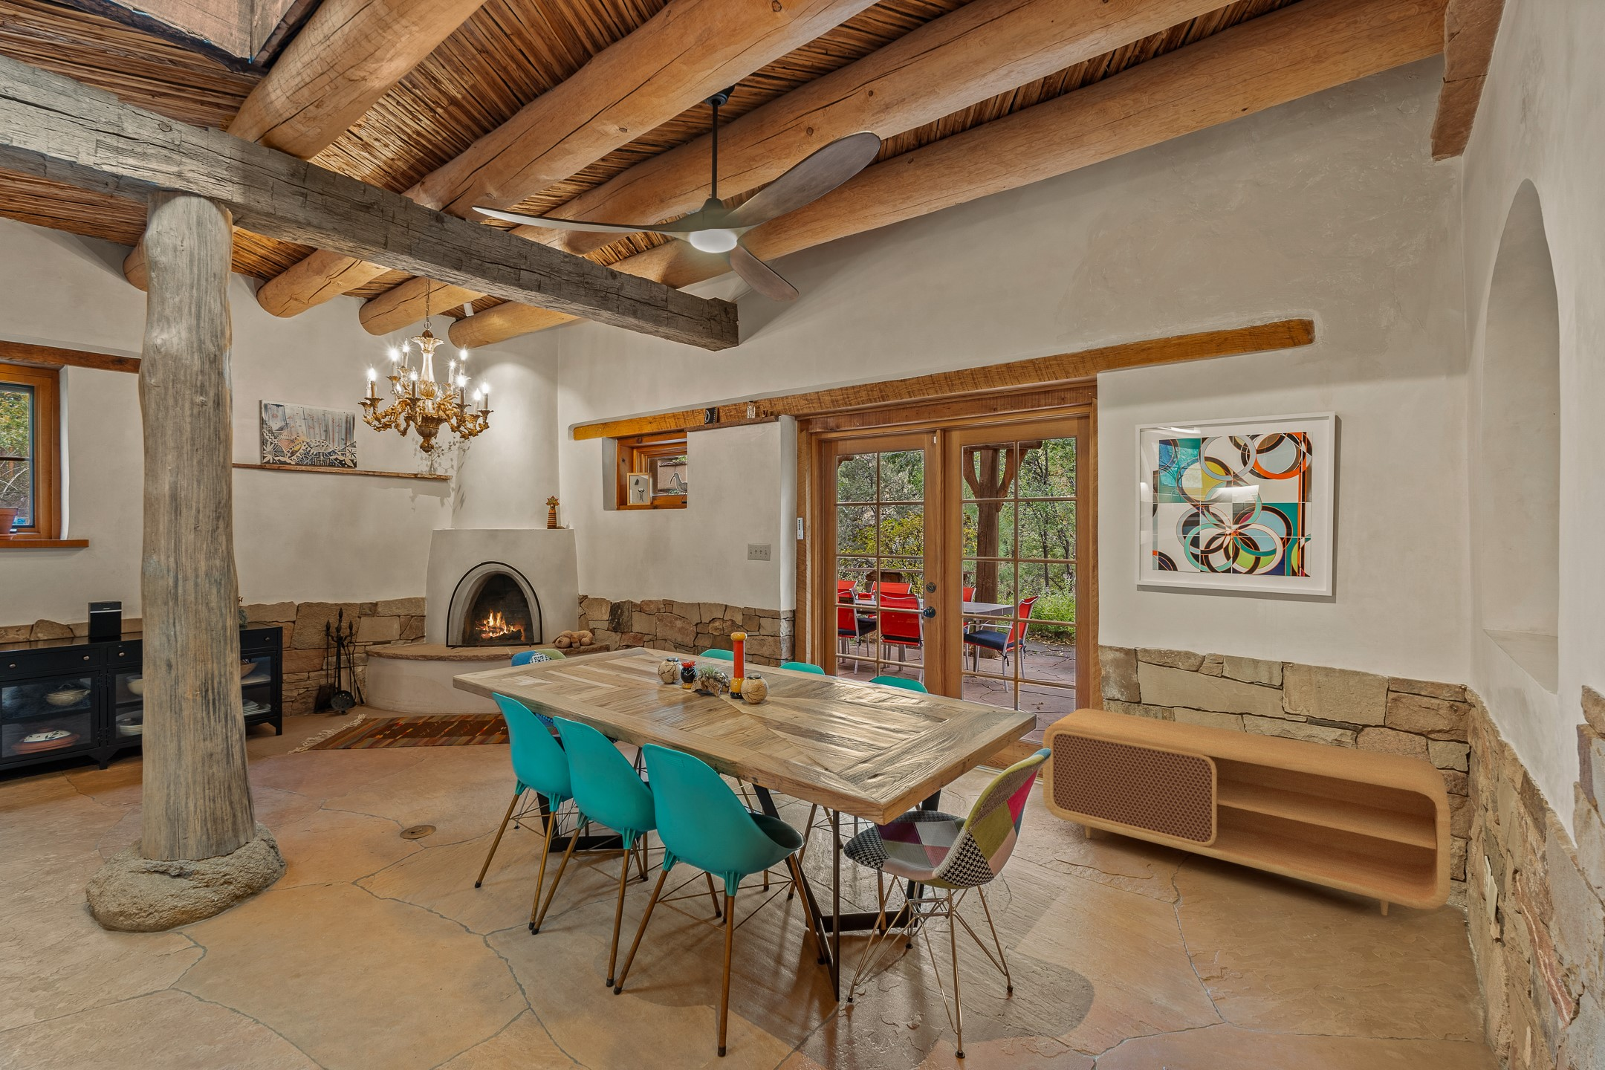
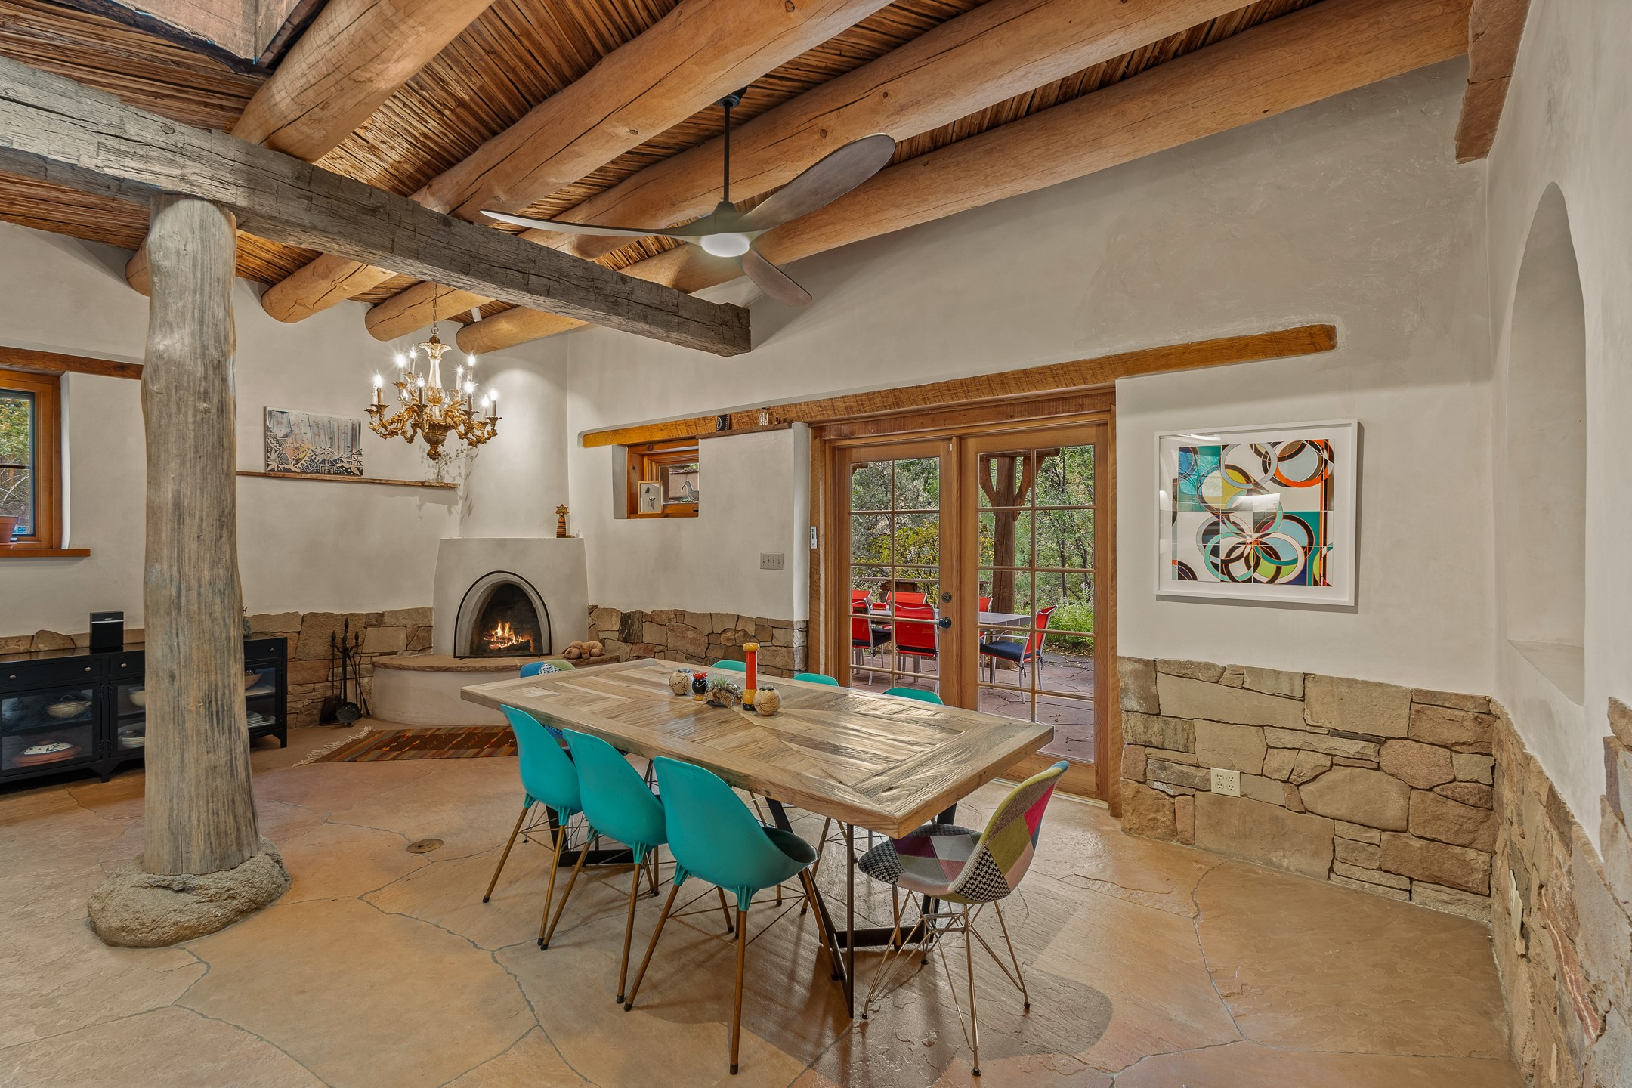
- tv stand [1043,707,1451,916]
